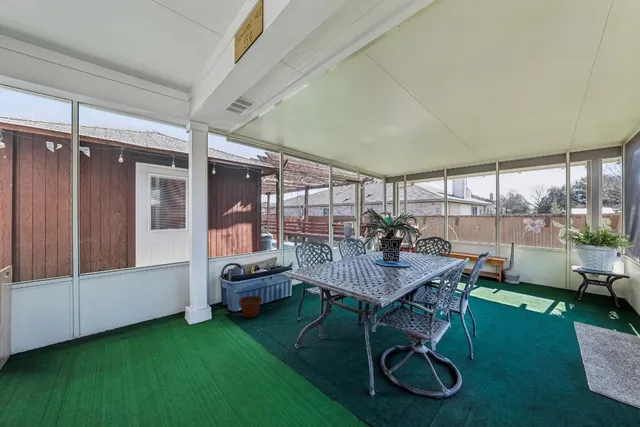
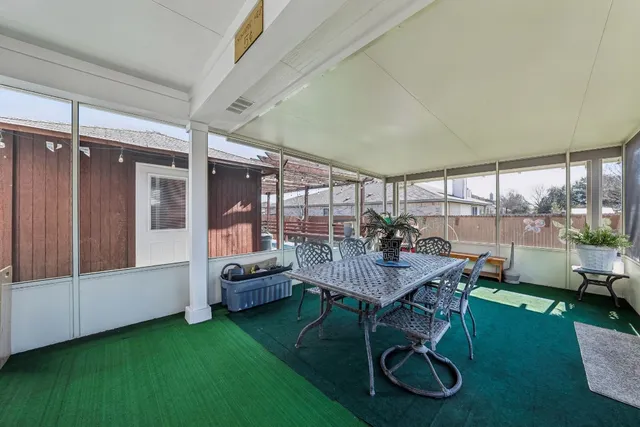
- plant pot [237,295,263,319]
